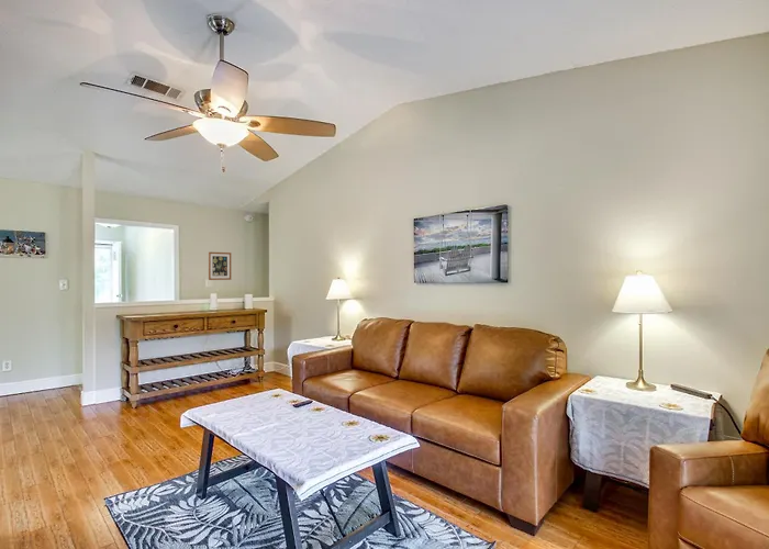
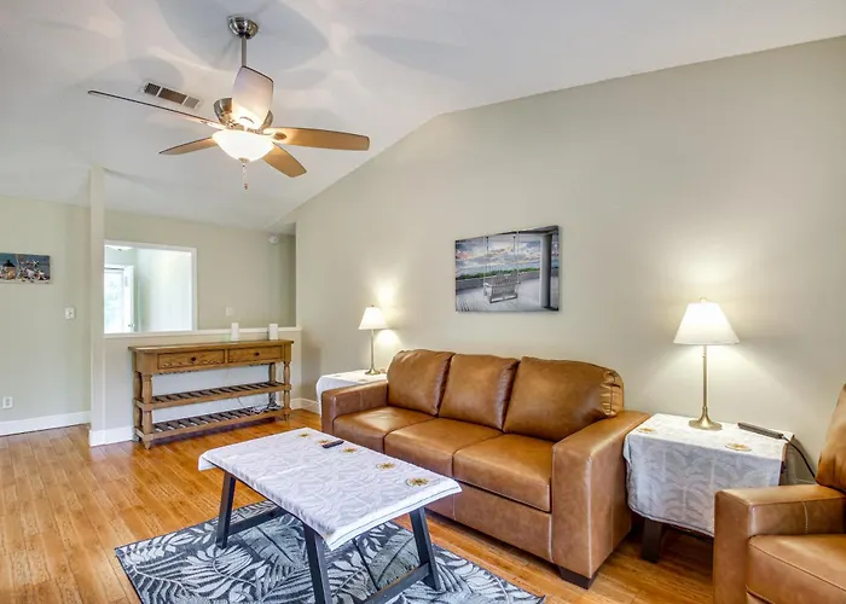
- wall art [208,251,232,281]
